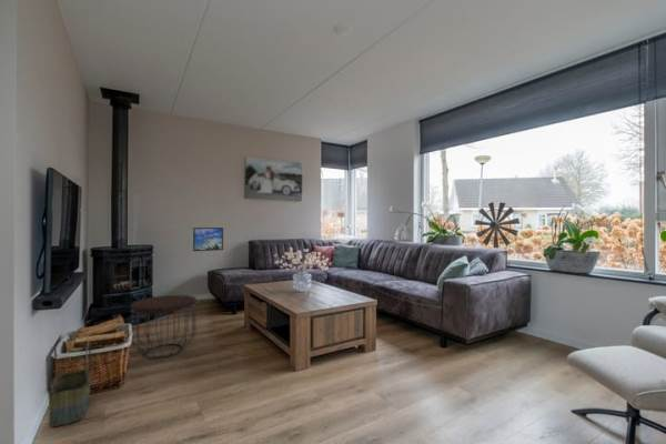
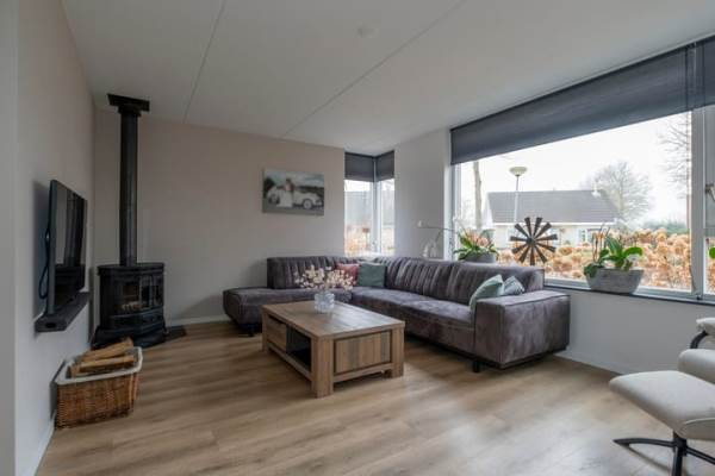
- side table [130,294,198,359]
- basket [47,340,92,427]
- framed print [192,226,224,252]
